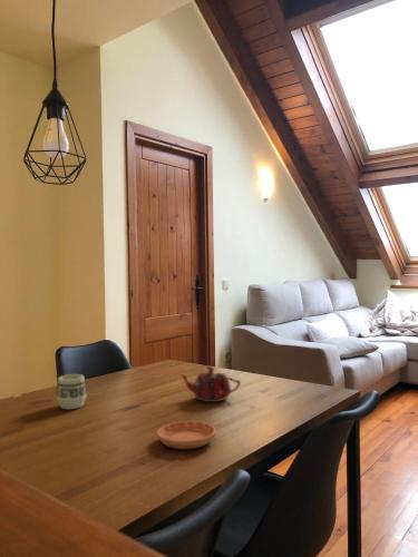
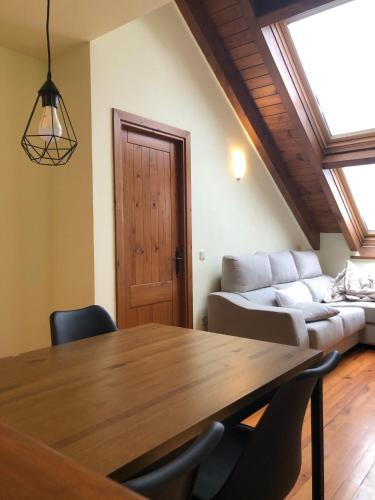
- teapot [178,365,242,403]
- saucer [156,420,216,450]
- cup [56,373,88,410]
